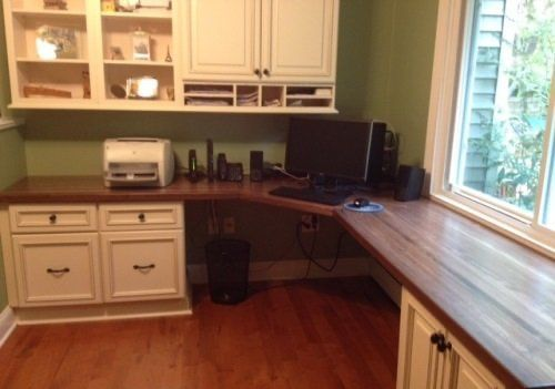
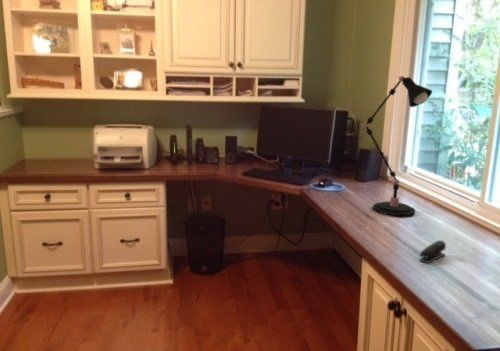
+ desk lamp [361,75,433,217]
+ stapler [418,239,447,264]
